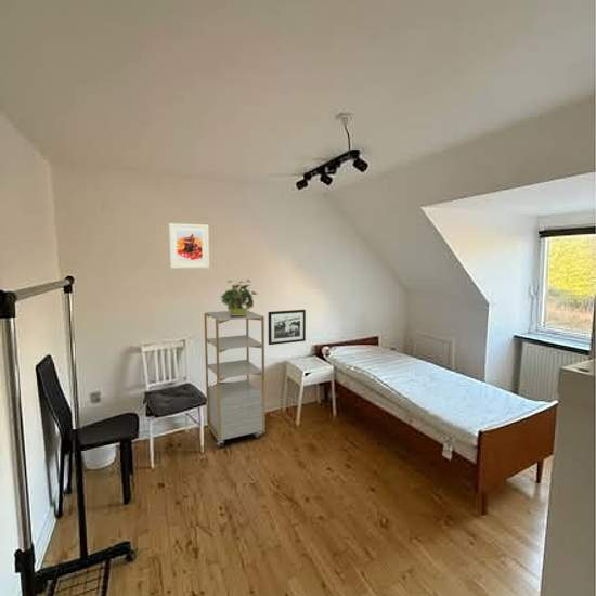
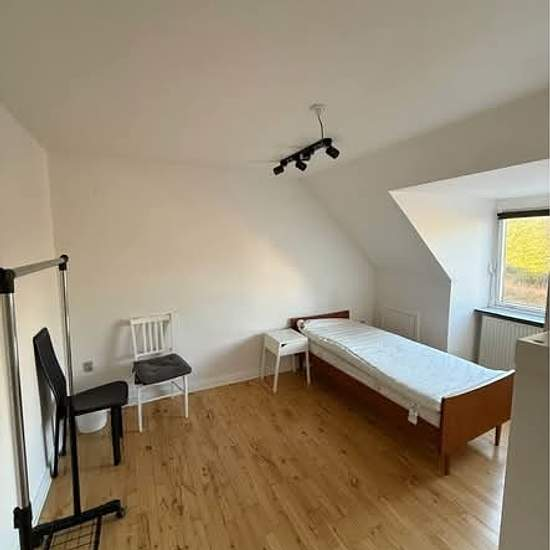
- picture frame [268,309,307,346]
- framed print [168,222,210,270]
- shelving unit [203,310,265,449]
- potted plant [219,278,258,315]
